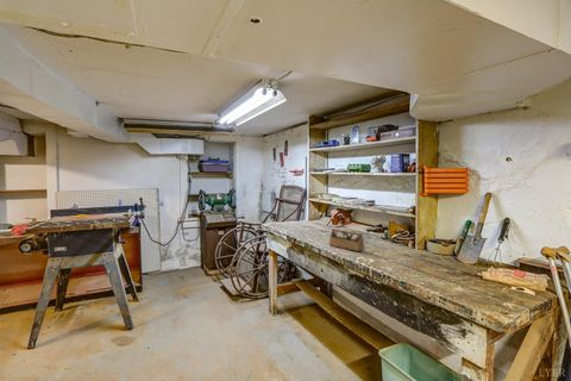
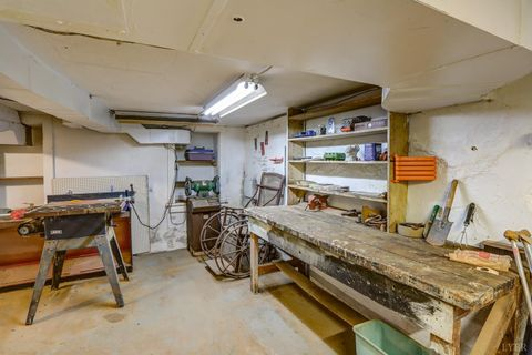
- hand plane [328,227,366,252]
